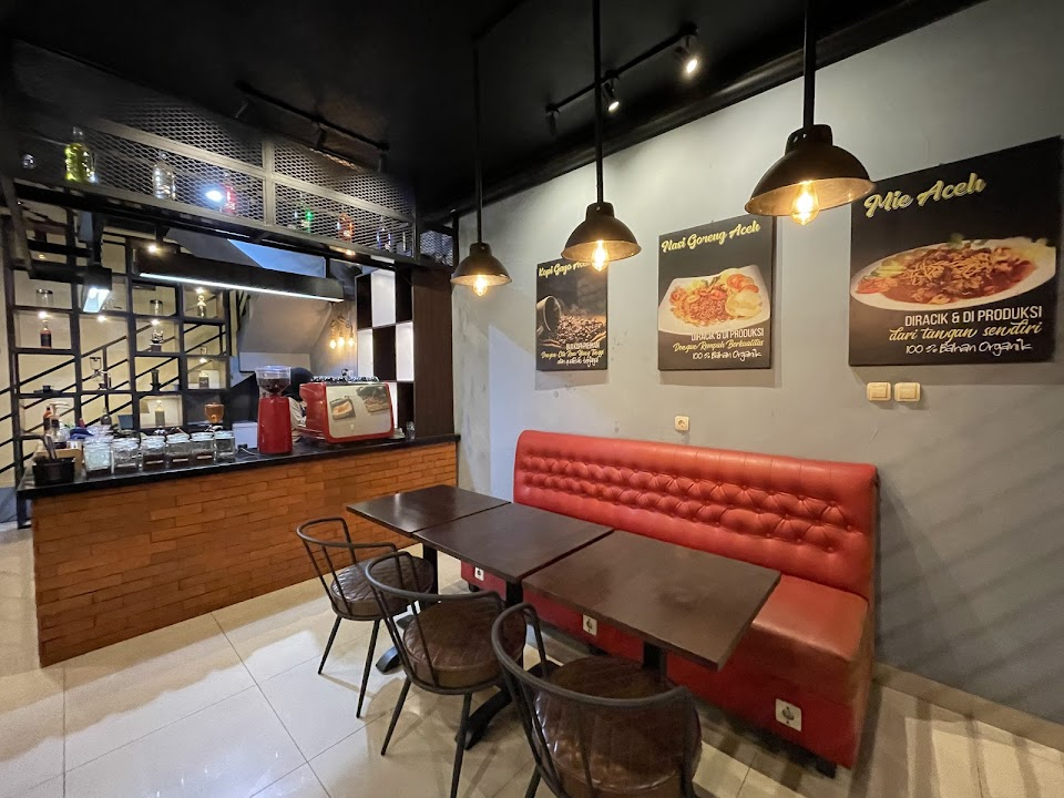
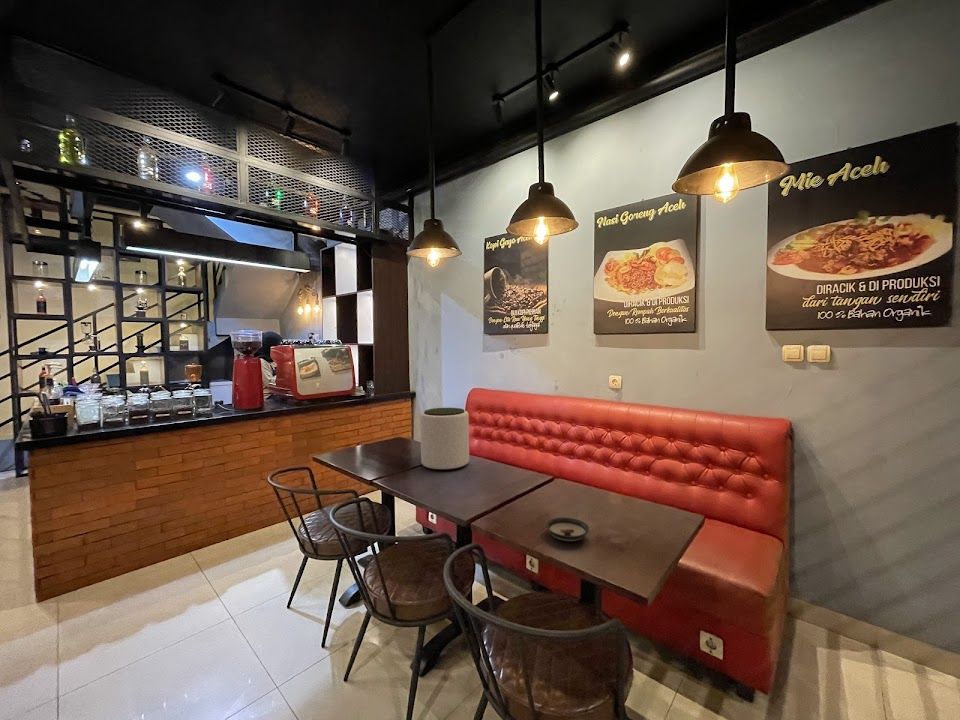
+ plant pot [419,407,470,471]
+ saucer [545,516,590,542]
